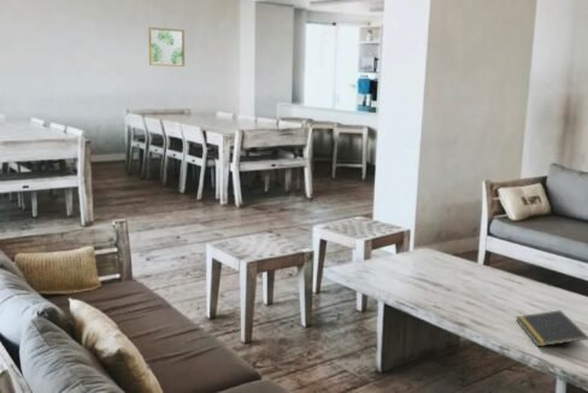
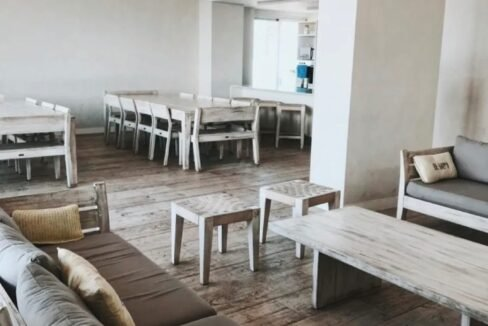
- wall art [148,27,186,68]
- notepad [514,310,588,347]
